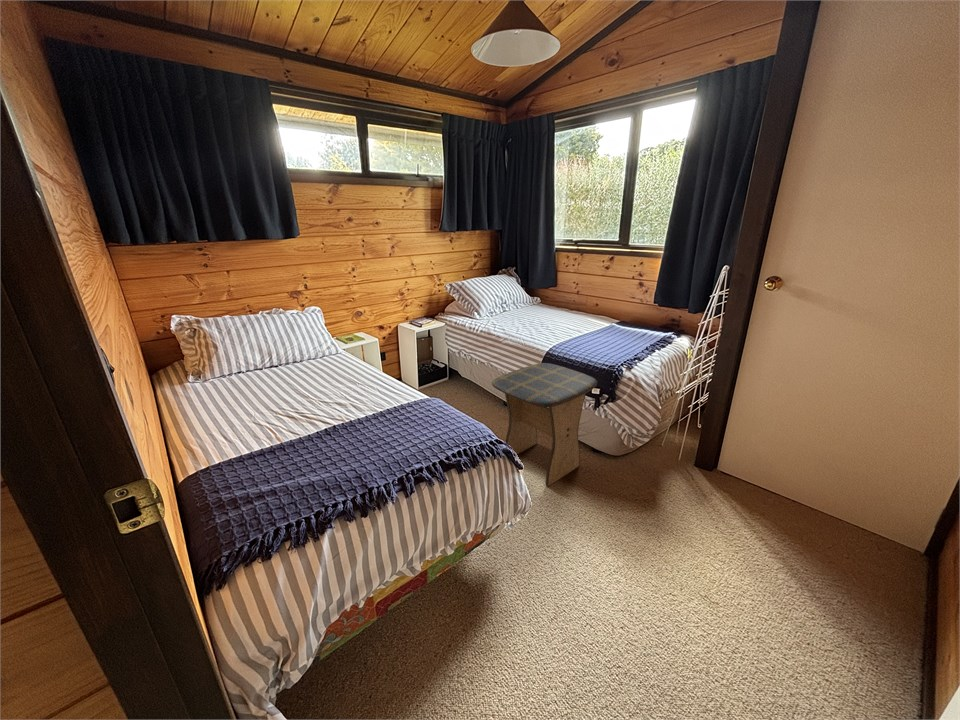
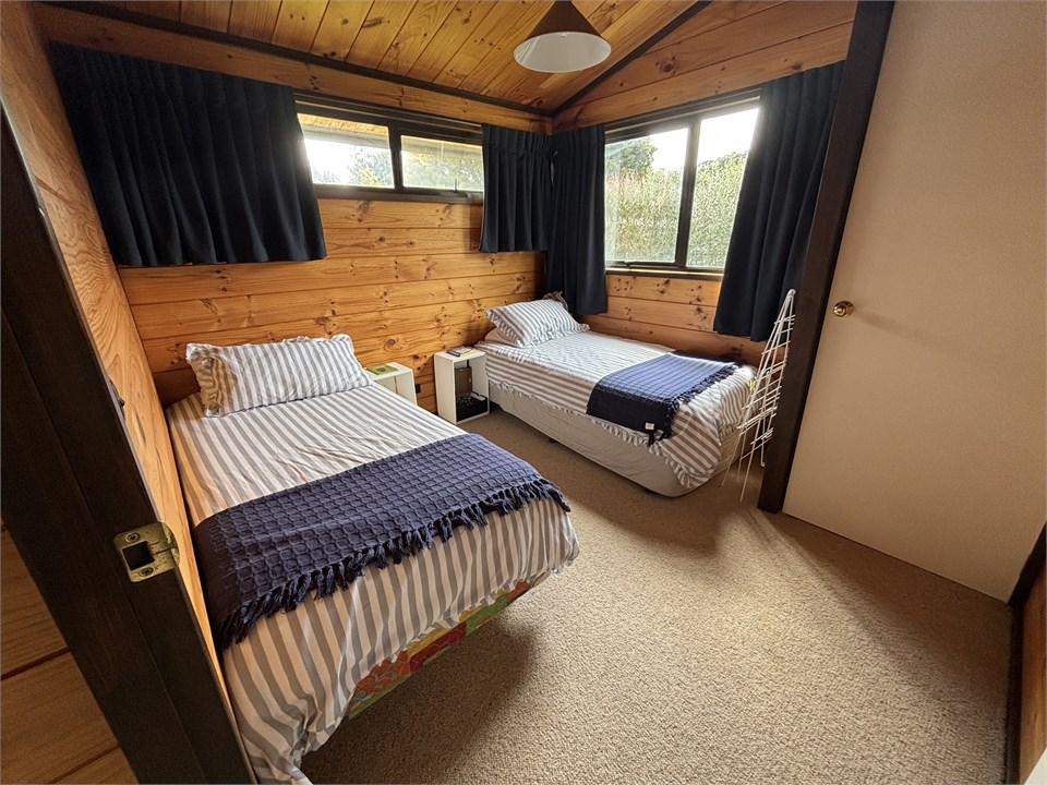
- stool [491,362,598,488]
